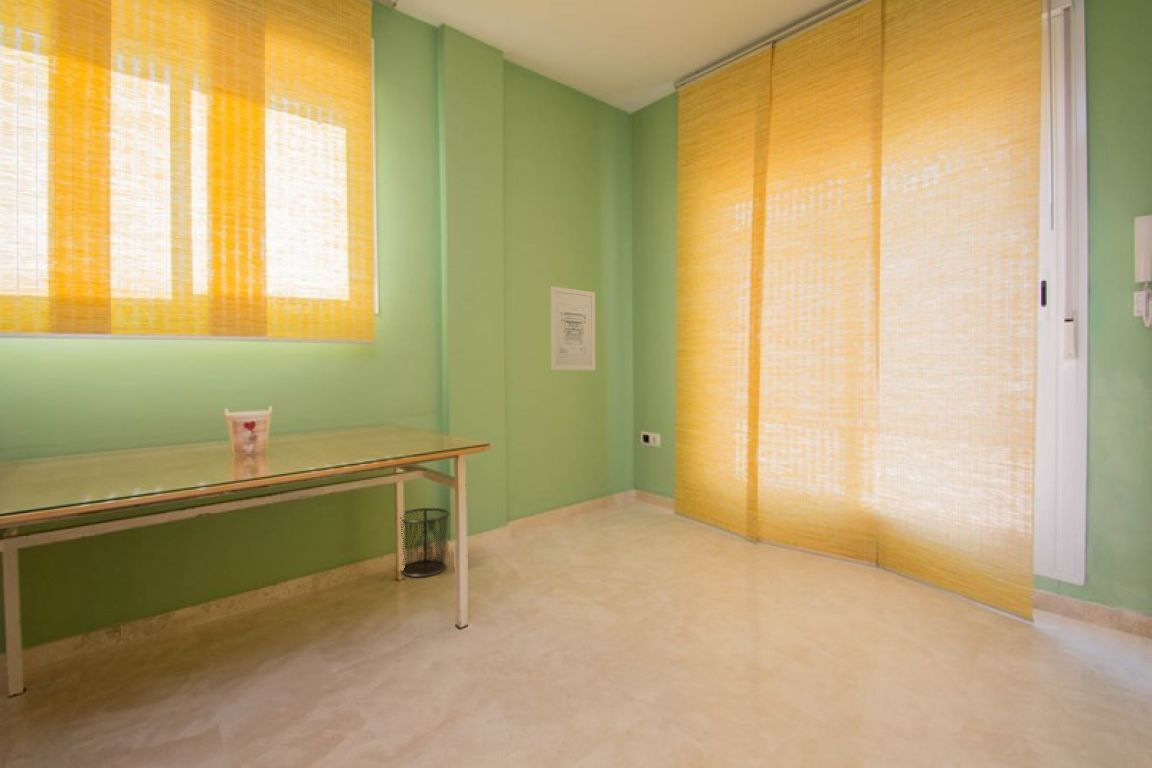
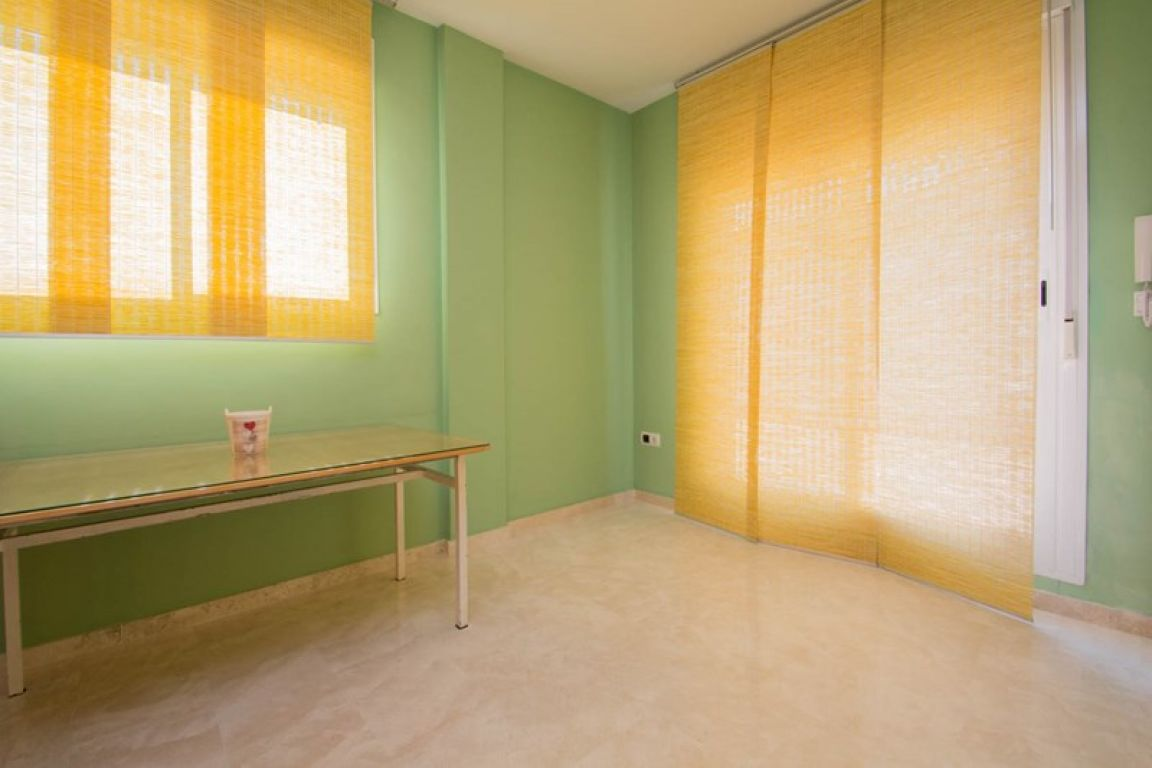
- wall art [550,285,596,371]
- waste bin [395,507,451,578]
